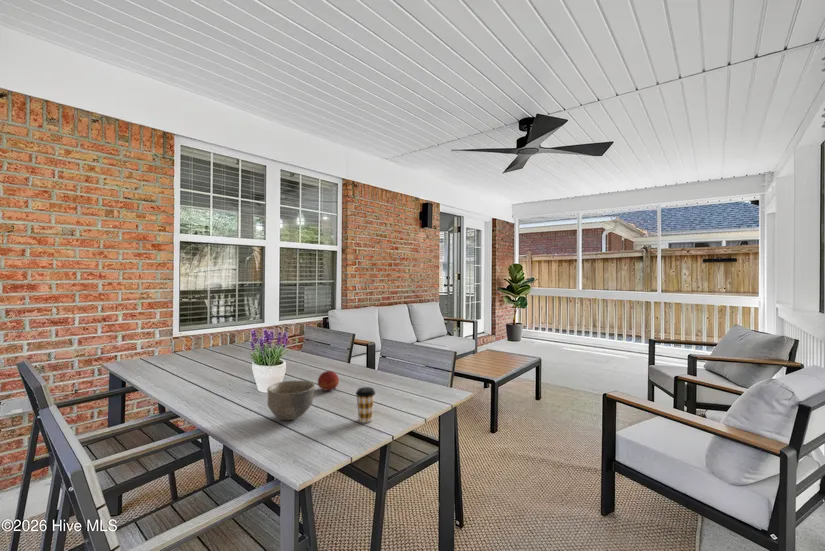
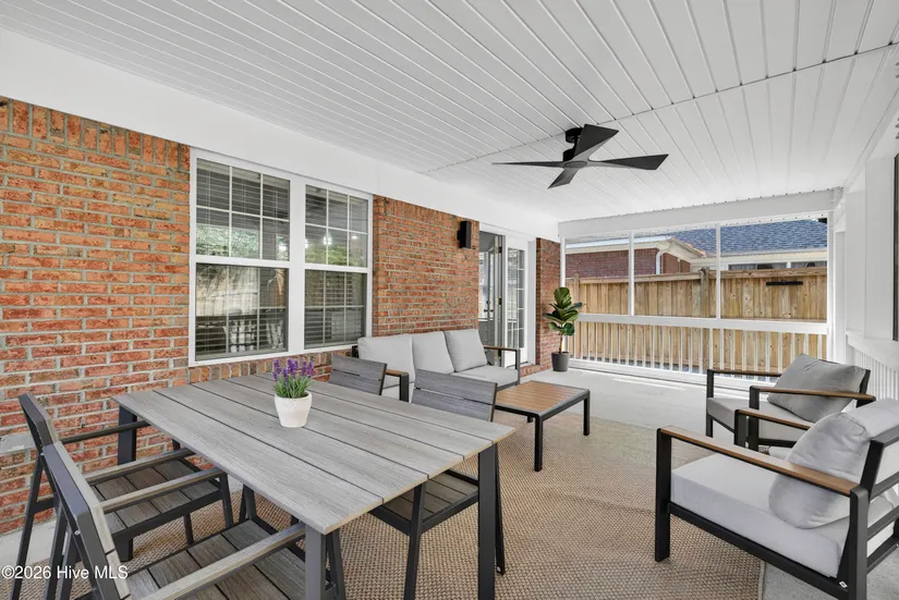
- fruit [317,370,340,393]
- coffee cup [355,386,376,424]
- bowl [266,380,316,421]
